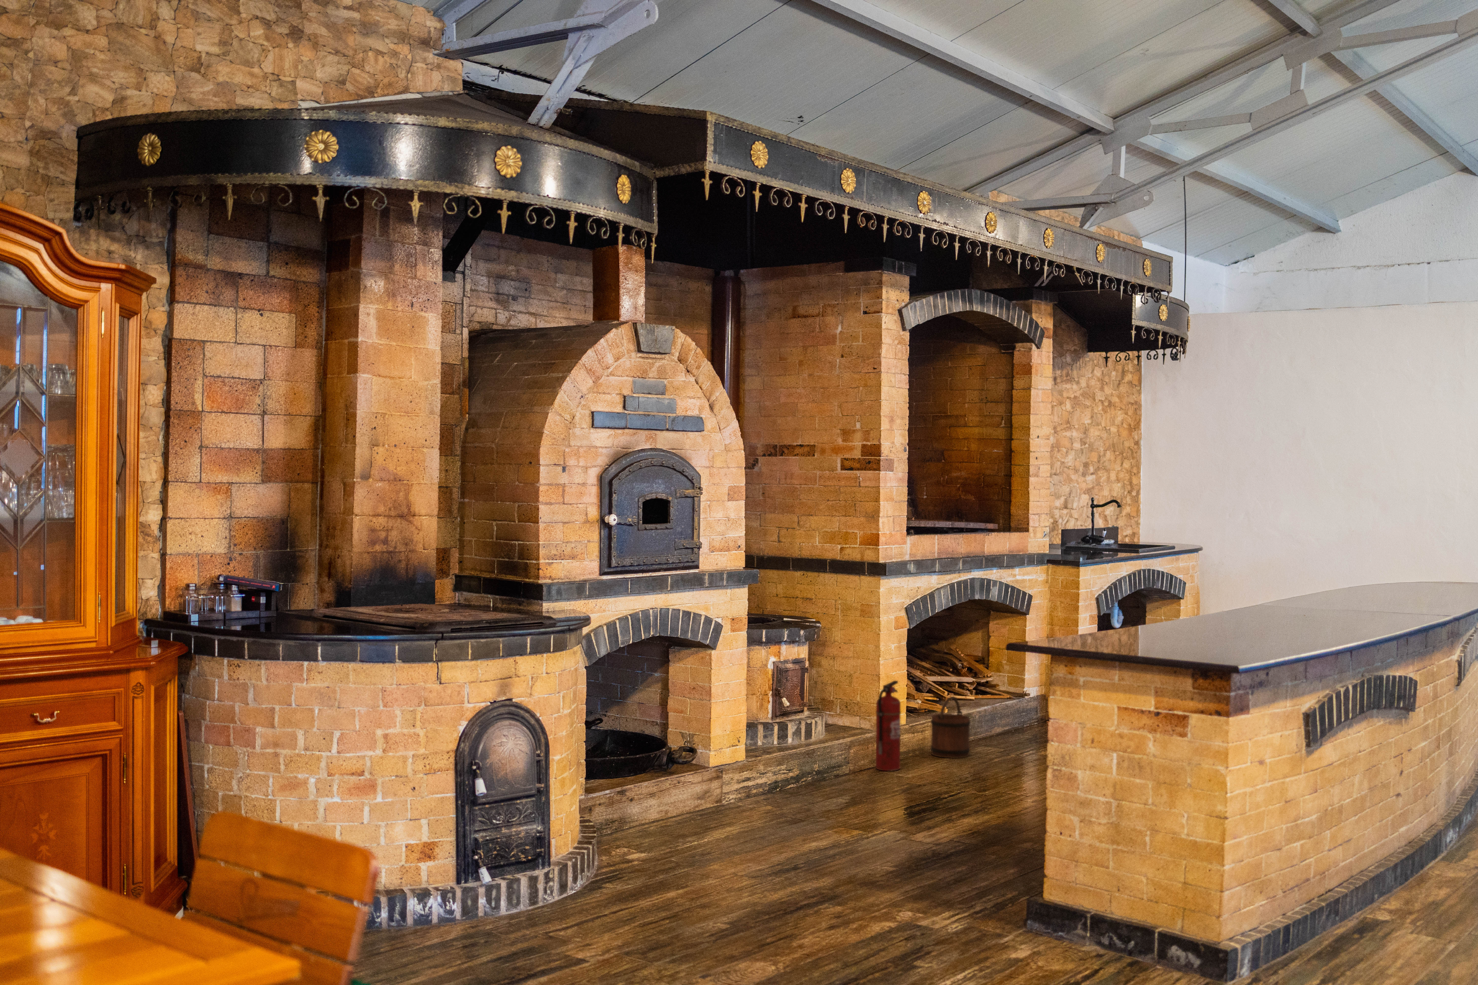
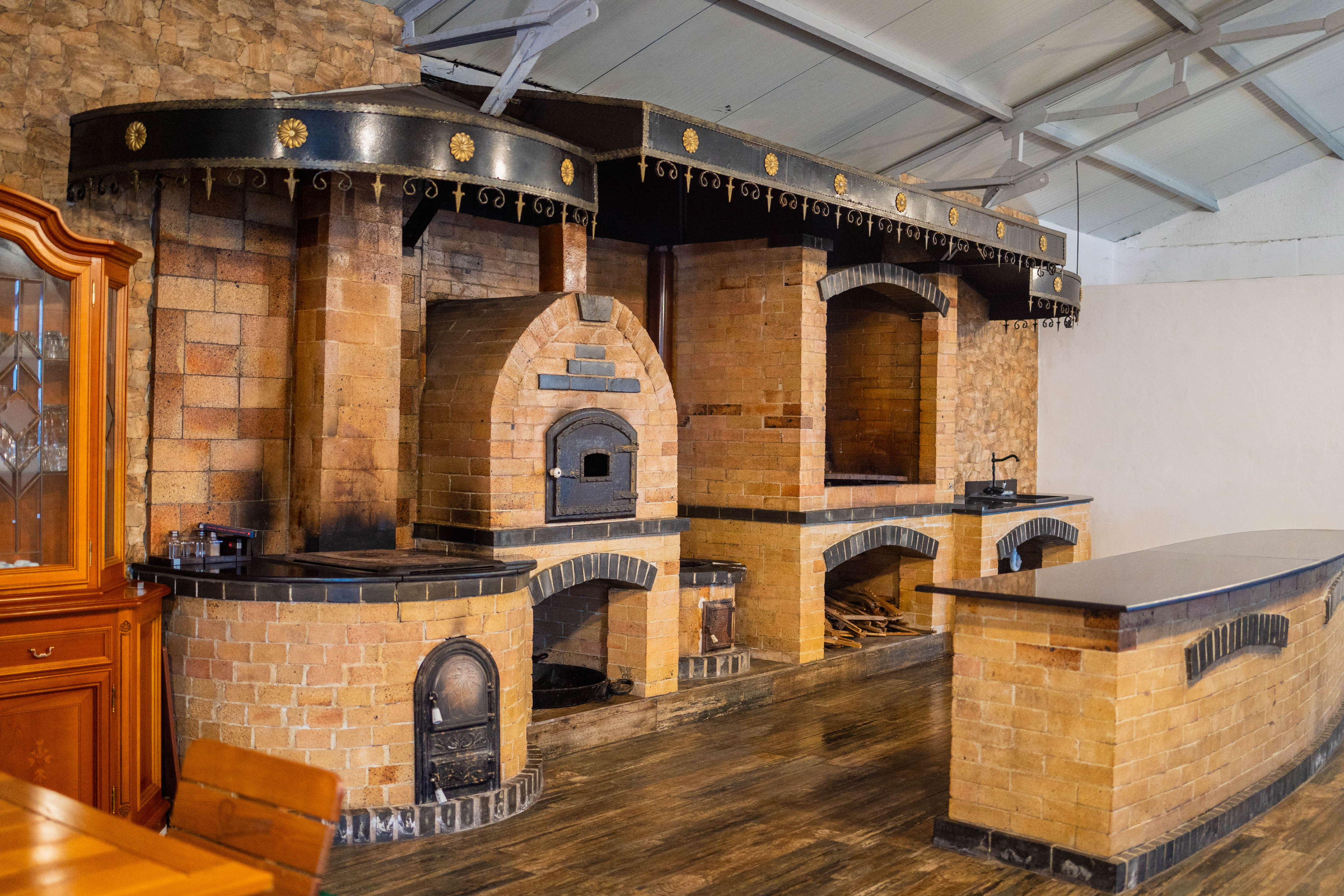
- bucket [930,696,971,759]
- fire extinguisher [875,680,902,772]
